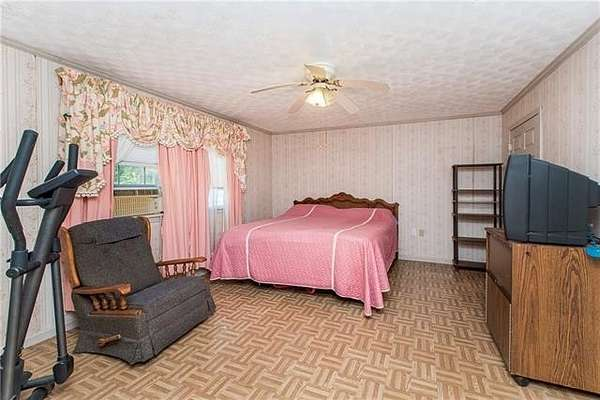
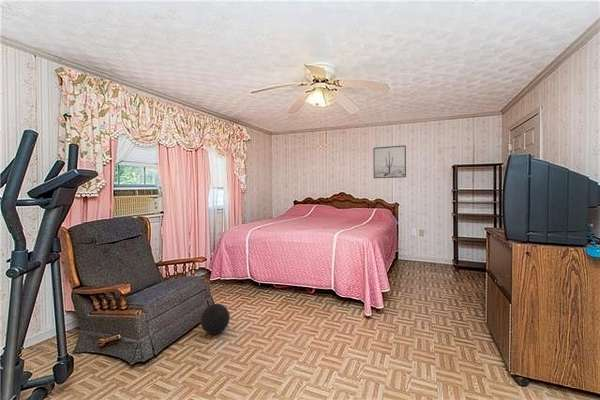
+ wall art [372,144,407,179]
+ ball [199,303,231,335]
